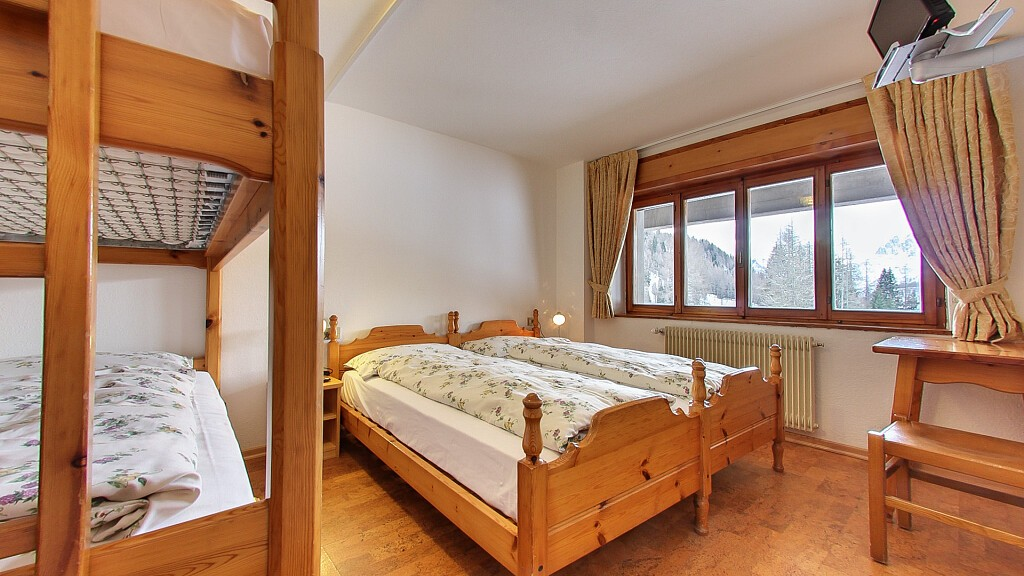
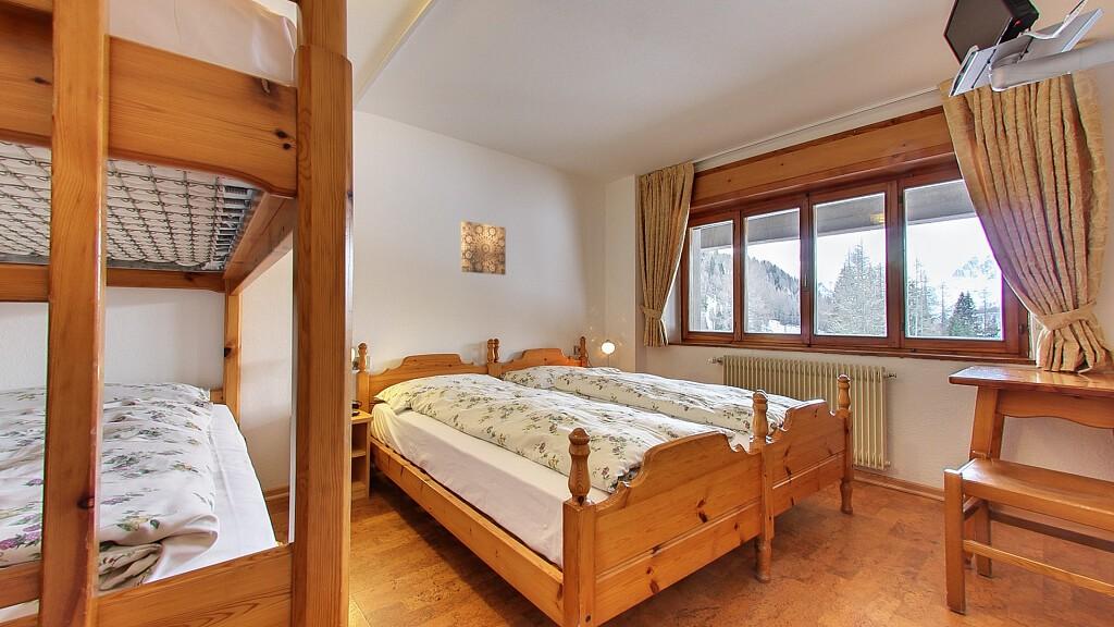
+ wall art [460,220,507,276]
